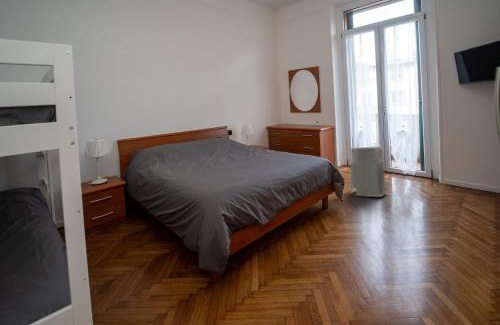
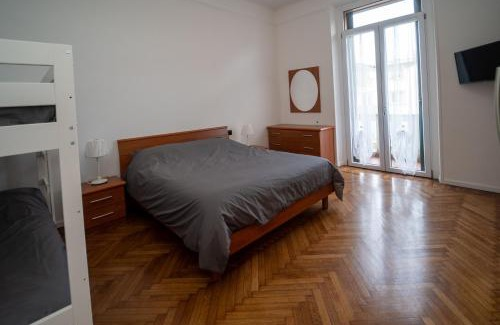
- air purifier [349,145,389,198]
